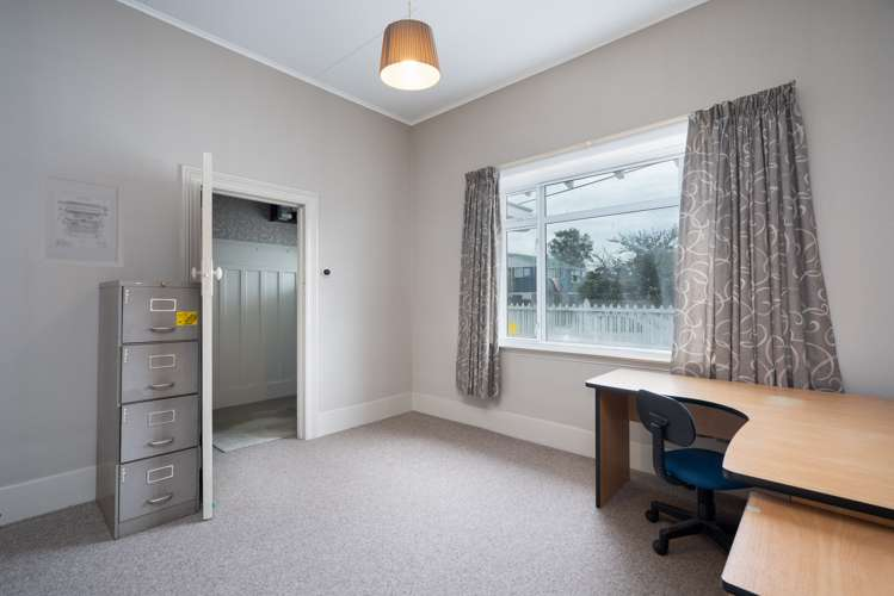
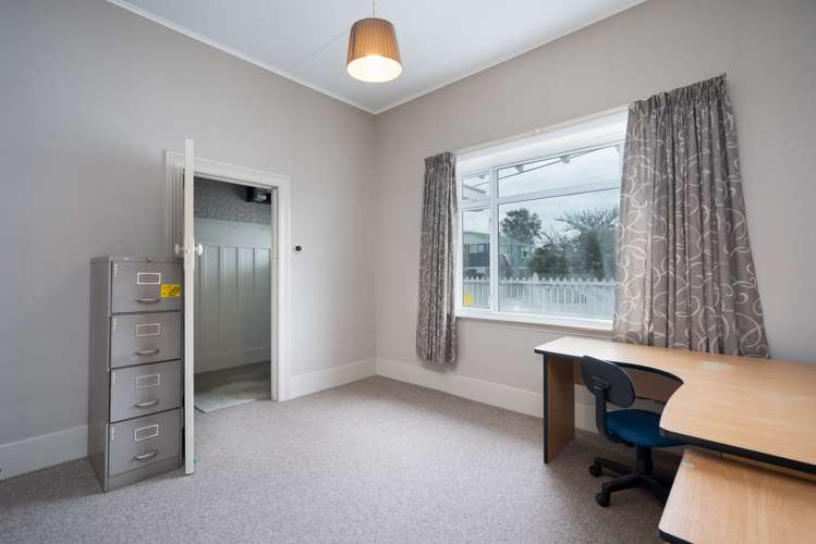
- wall art [37,168,125,269]
